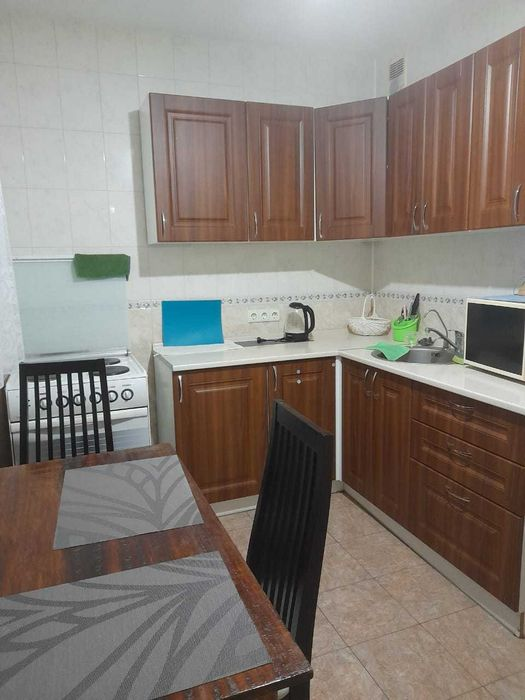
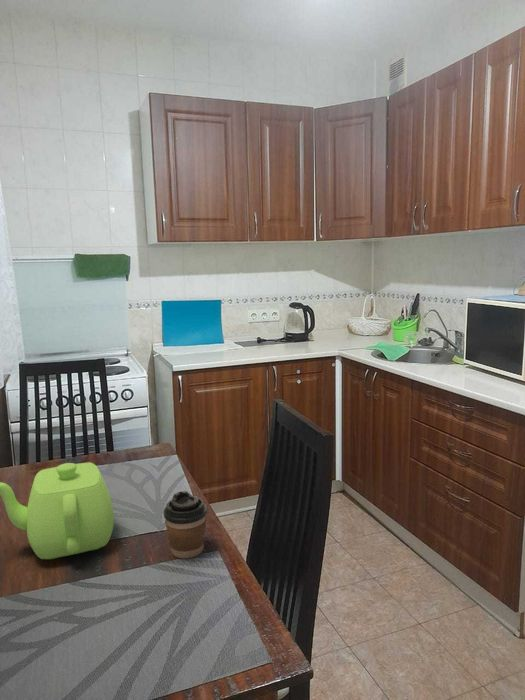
+ coffee cup [162,490,208,559]
+ teapot [0,461,115,560]
